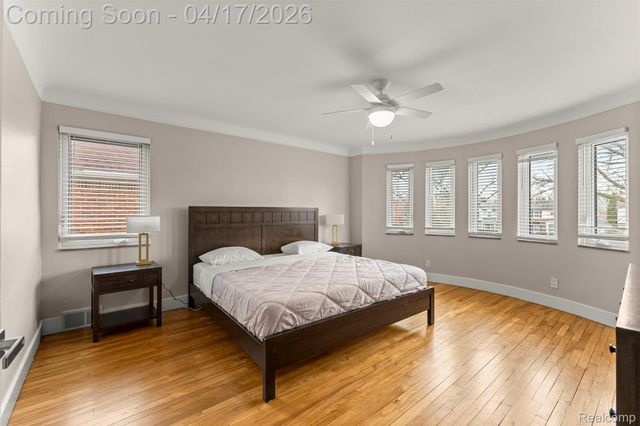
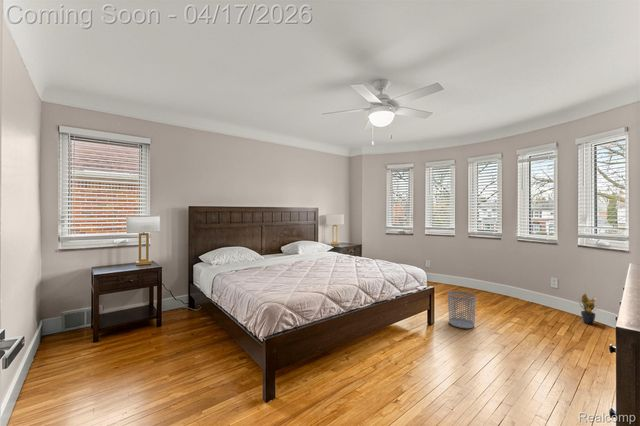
+ waste bin [447,290,477,329]
+ potted plant [578,293,601,325]
